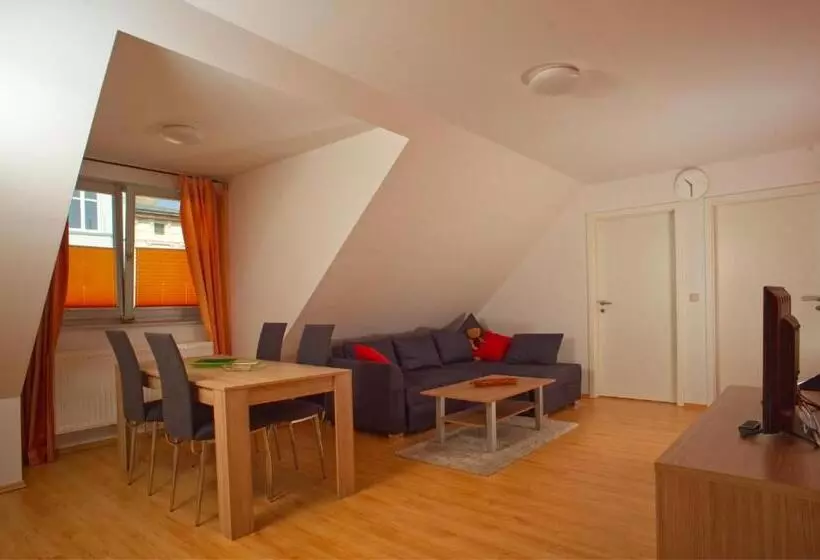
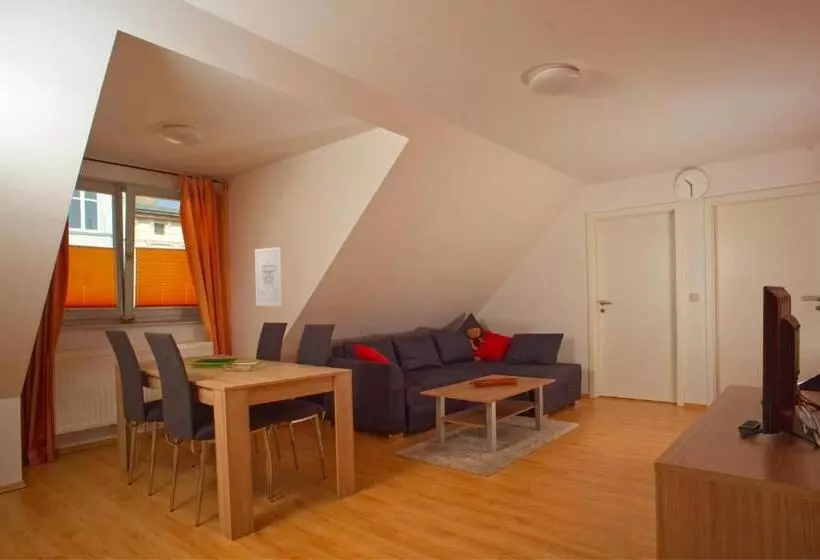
+ wall art [254,246,283,307]
